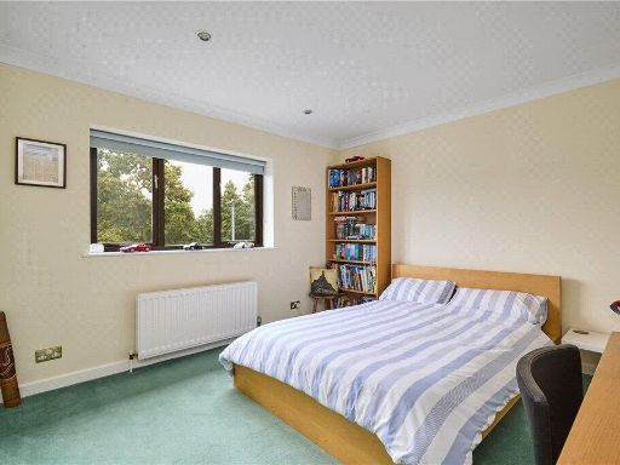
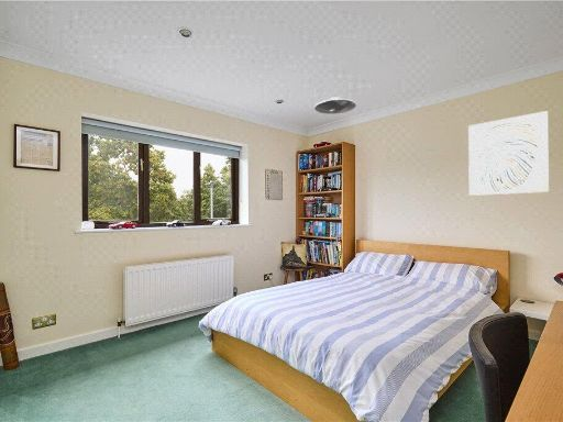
+ ceiling light [313,96,357,115]
+ wall art [467,110,550,197]
